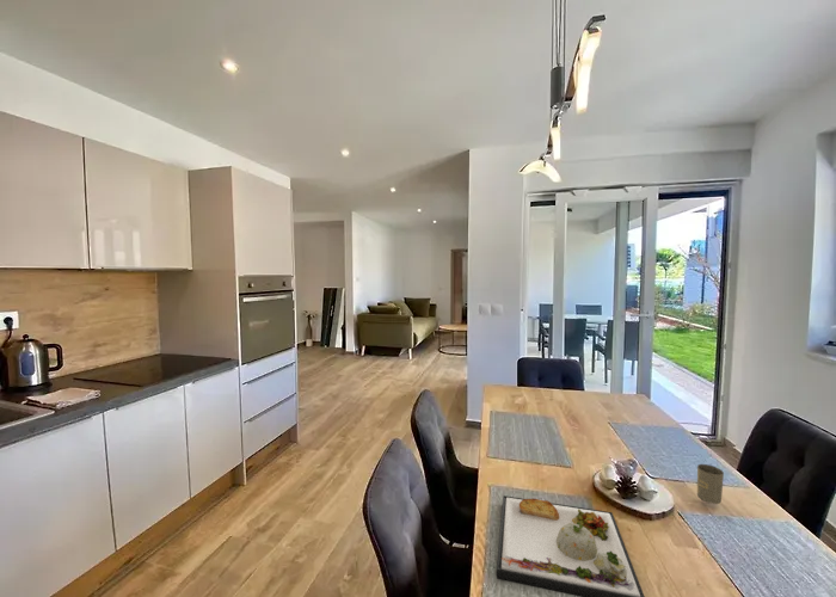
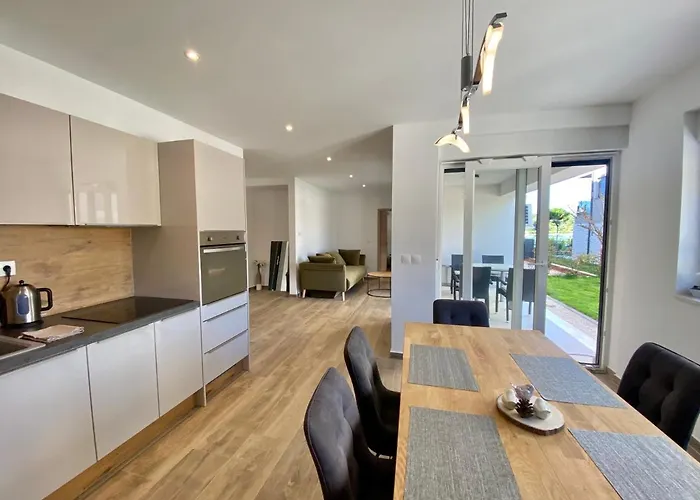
- dinner plate [496,494,646,597]
- bottle [696,463,725,505]
